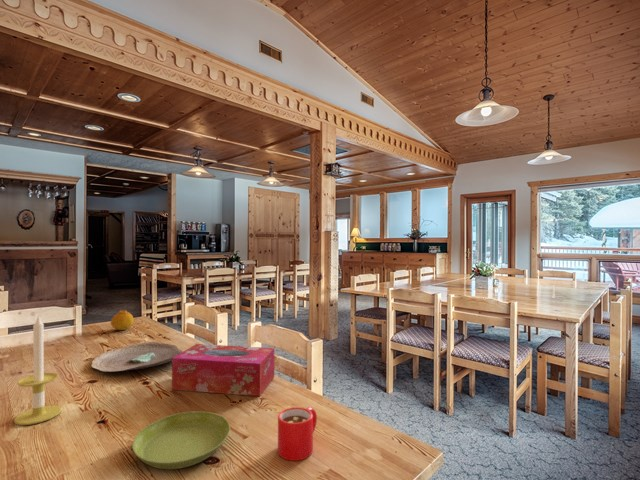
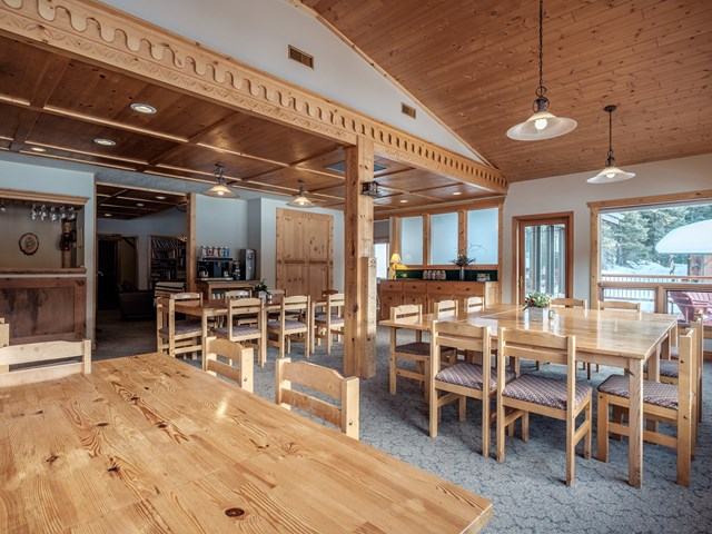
- fruit [110,309,135,331]
- mug [277,406,318,462]
- decorative bowl [91,341,184,372]
- candle [13,314,62,426]
- tissue box [171,343,275,397]
- saucer [131,410,231,470]
